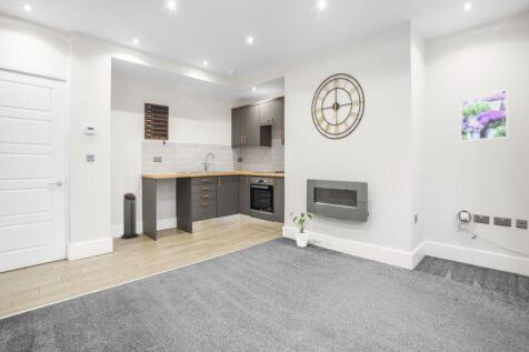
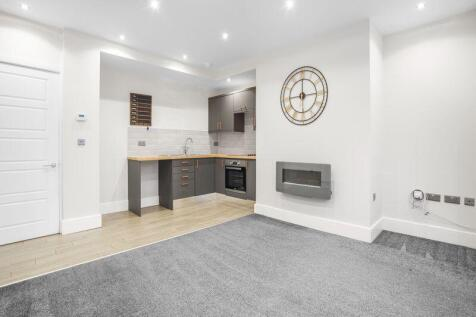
- house plant [290,211,322,249]
- air purifier [120,192,140,240]
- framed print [459,89,509,142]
